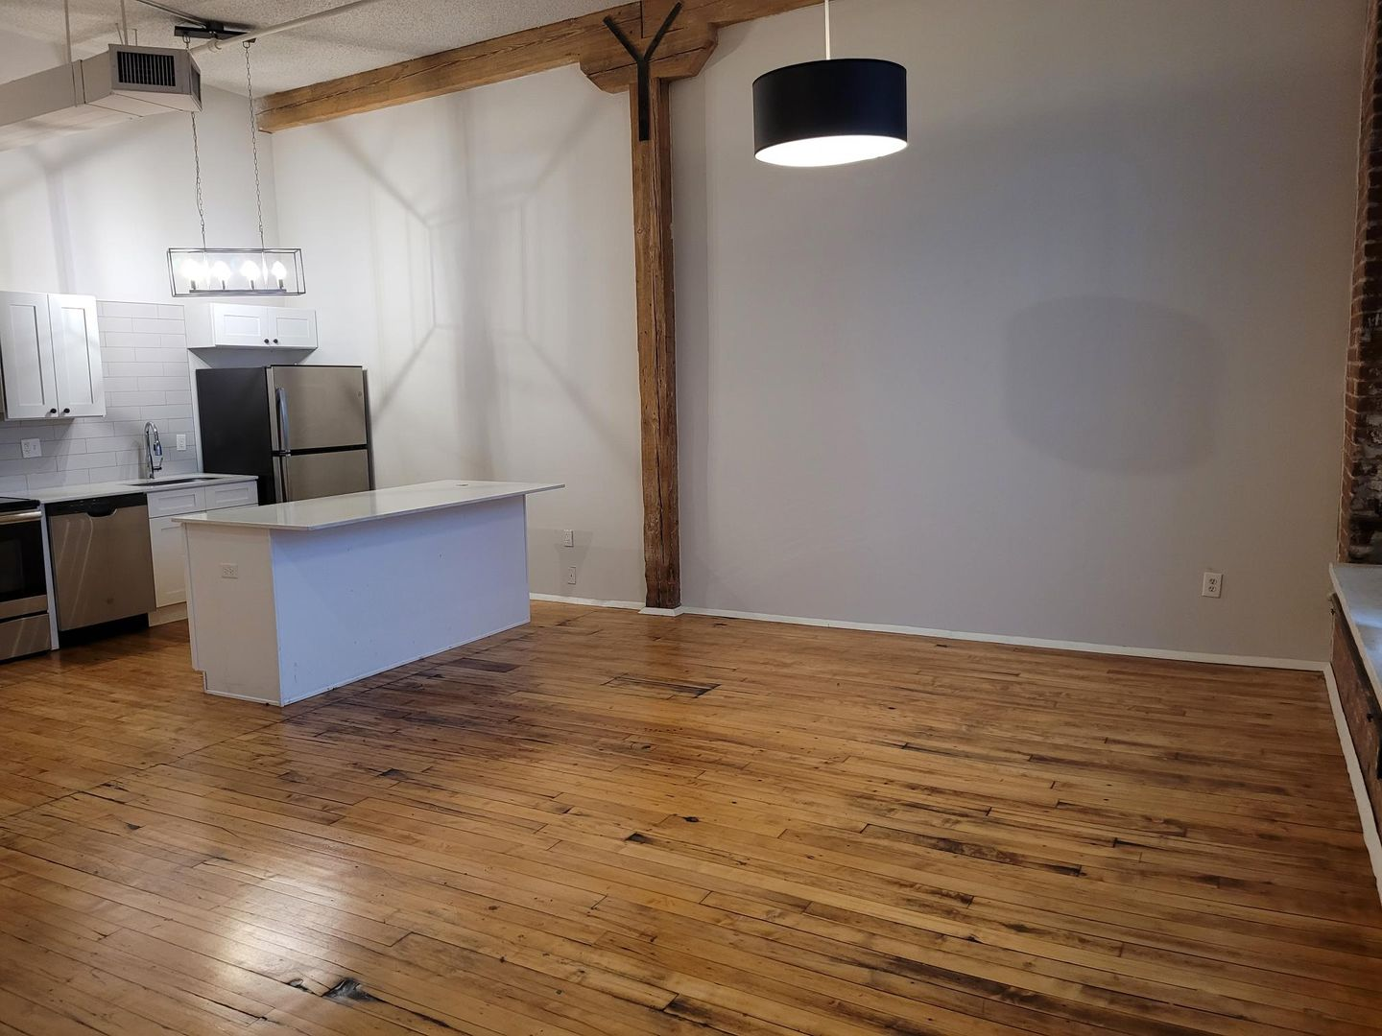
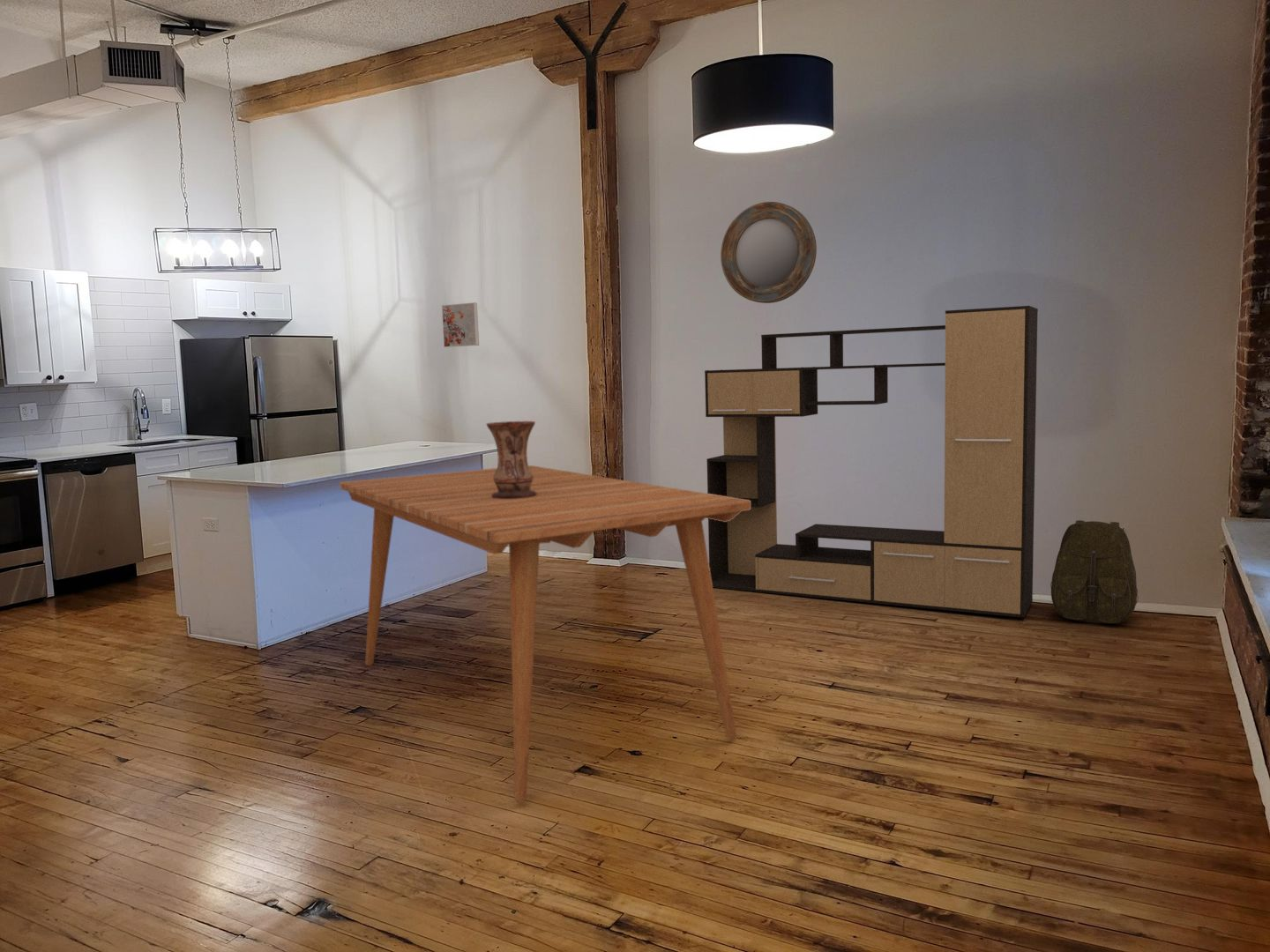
+ backpack [1050,519,1139,625]
+ vase [485,420,537,499]
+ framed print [441,301,480,348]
+ dining table [339,465,751,804]
+ home mirror [720,201,818,304]
+ media console [704,305,1039,619]
